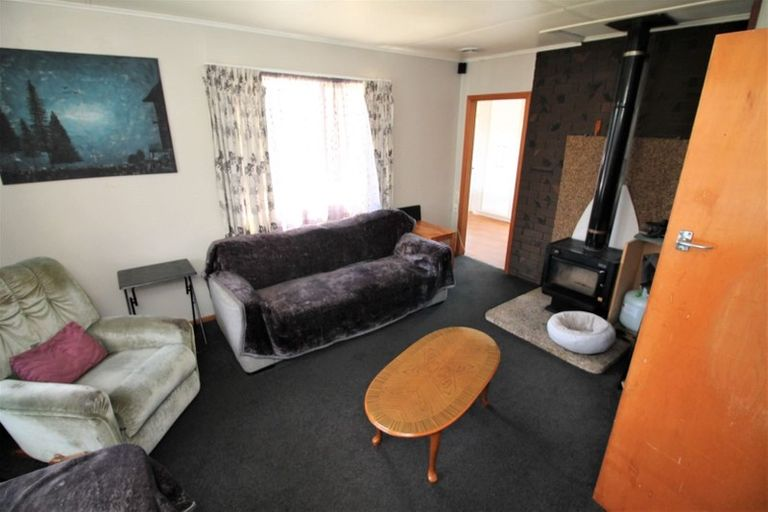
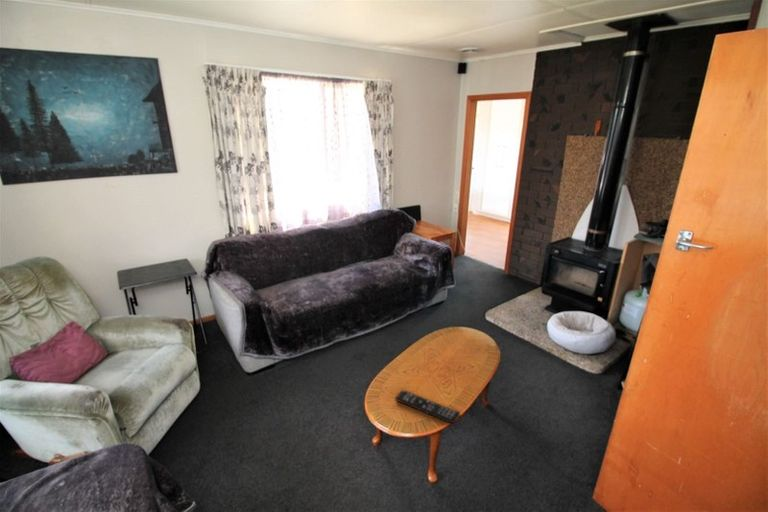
+ remote control [394,389,461,426]
